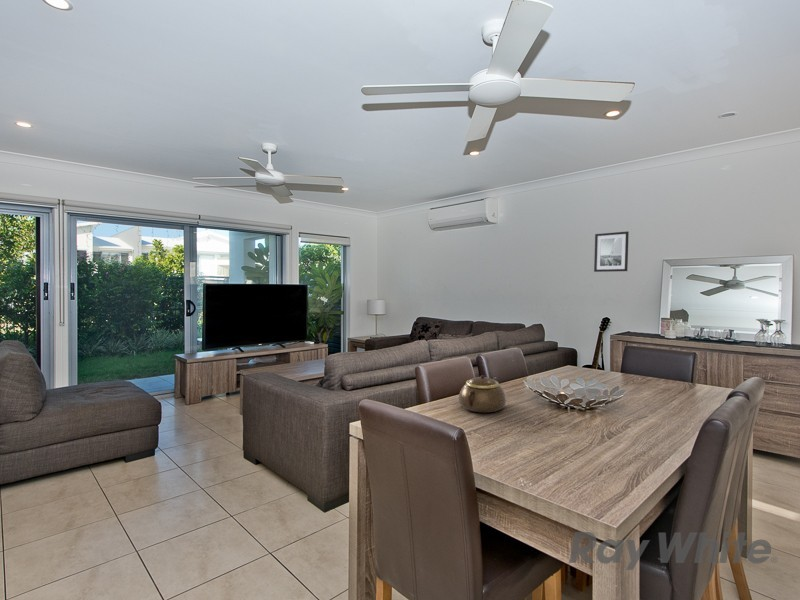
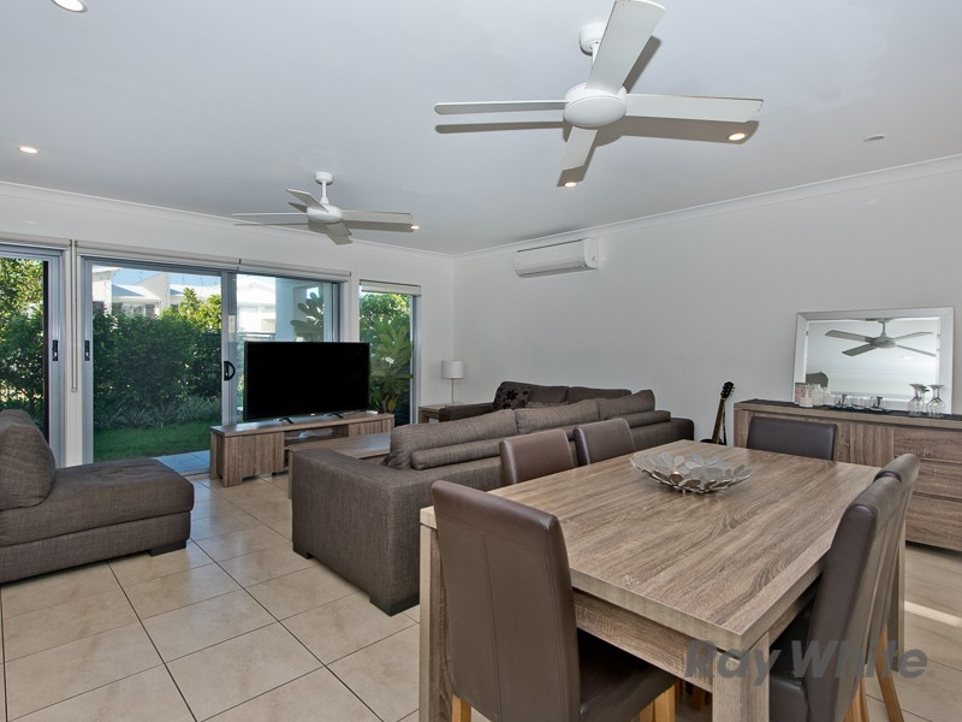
- teapot [458,374,507,413]
- wall art [593,230,630,273]
